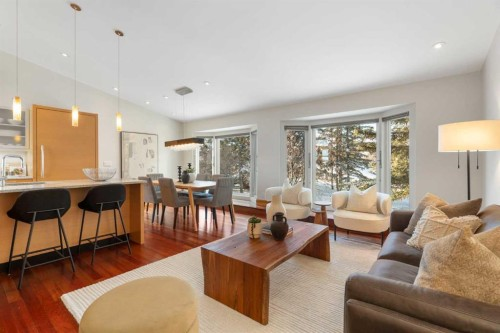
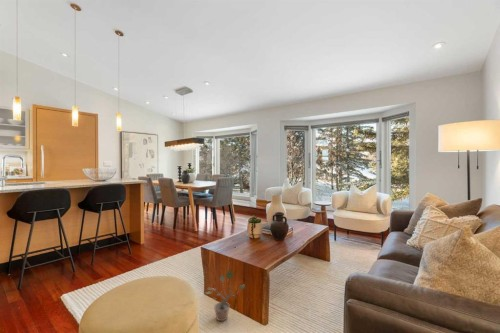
+ potted plant [204,269,246,322]
